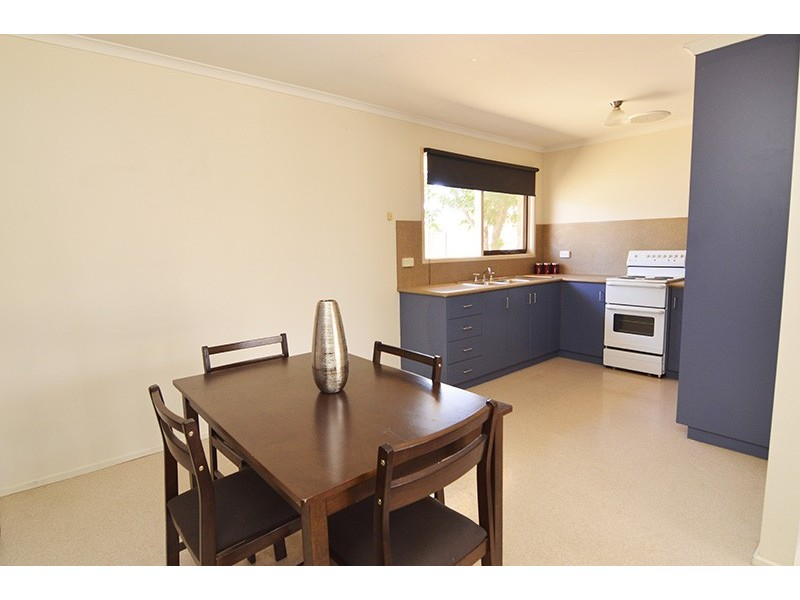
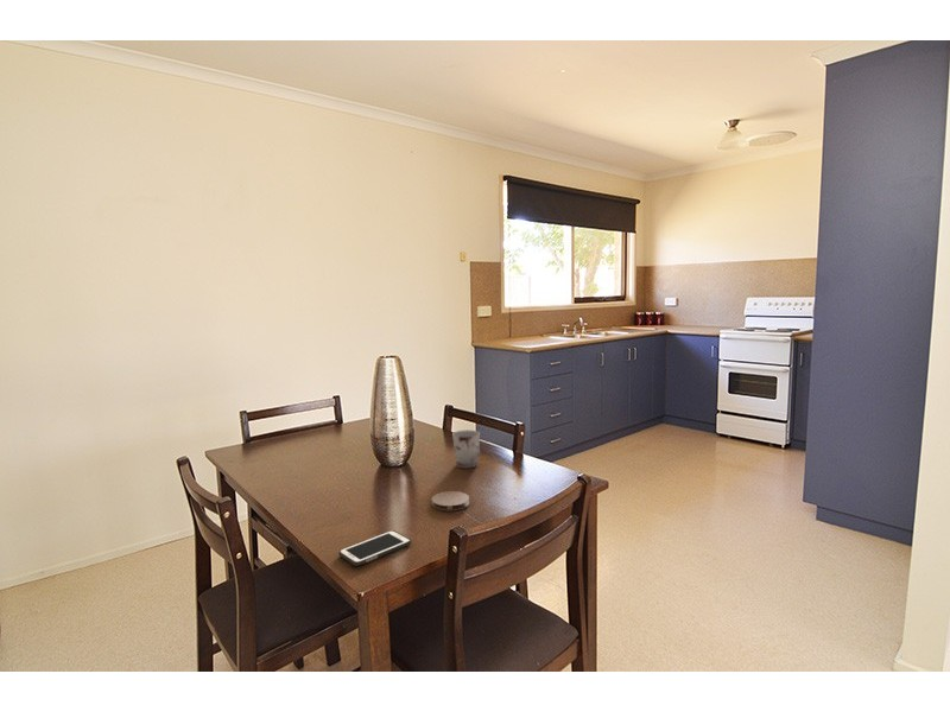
+ coaster [431,490,470,511]
+ cup [451,428,481,469]
+ cell phone [338,529,412,567]
